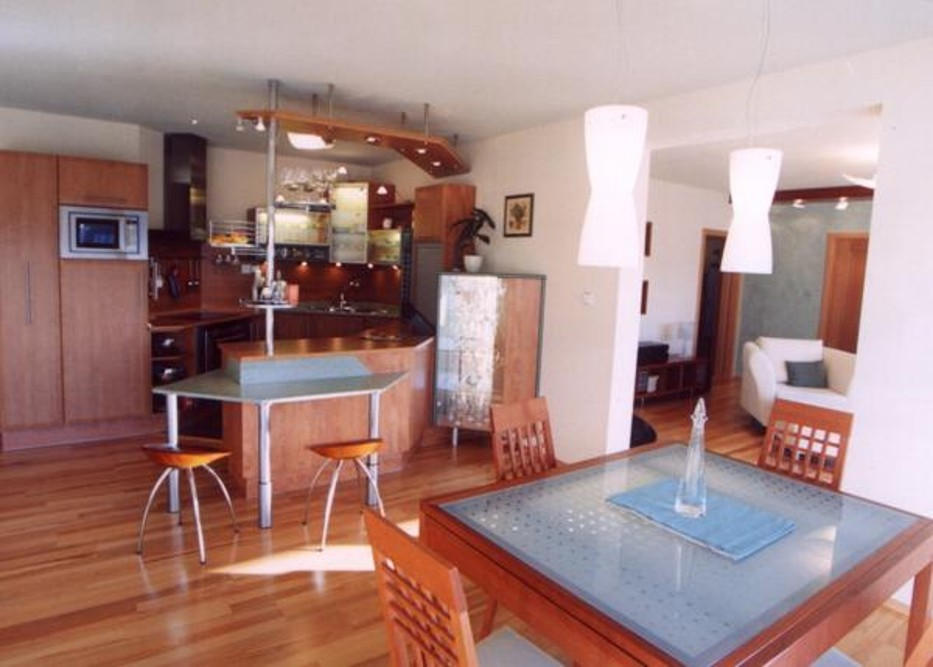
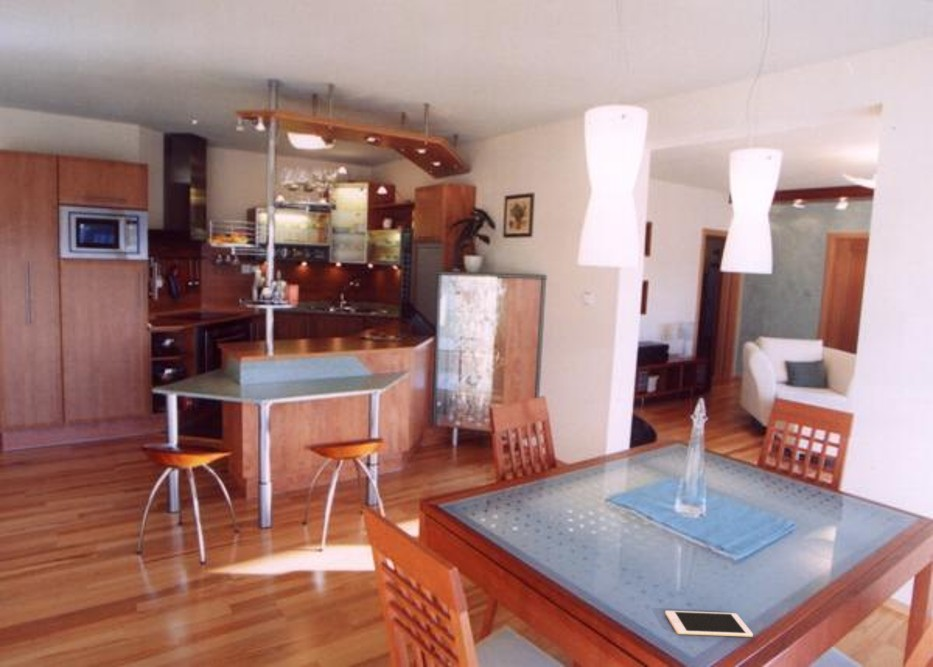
+ cell phone [664,610,754,638]
